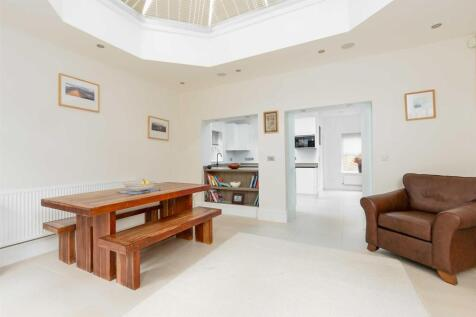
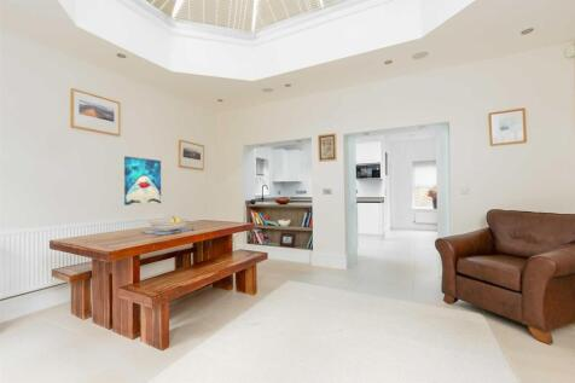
+ wall art [123,155,162,207]
